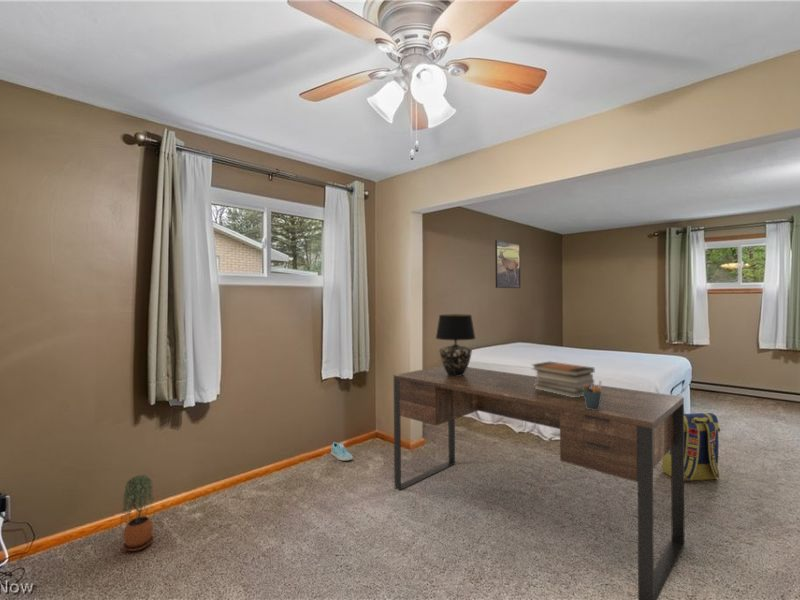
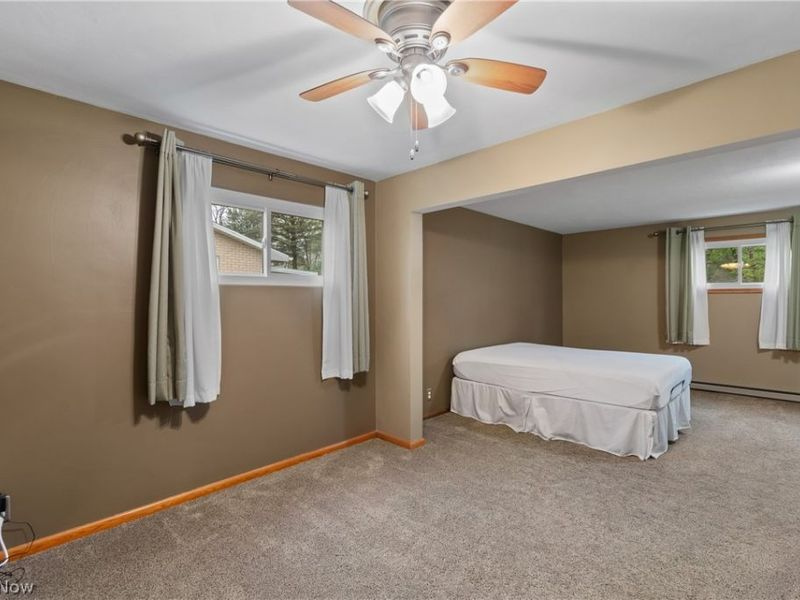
- desk [393,365,686,600]
- backpack [661,412,721,482]
- table lamp [435,313,477,376]
- pen holder [583,380,603,410]
- sneaker [330,441,354,462]
- book stack [531,361,595,397]
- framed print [494,239,521,289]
- potted plant [119,474,155,552]
